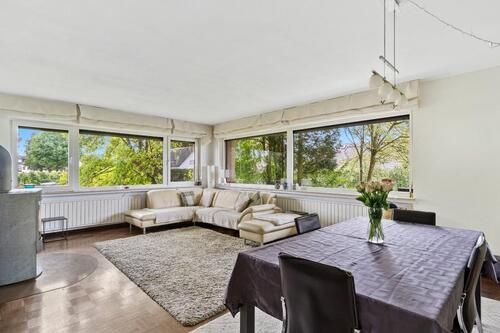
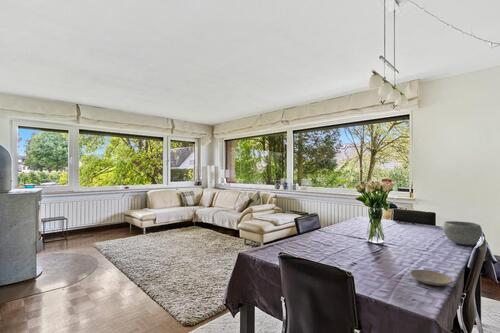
+ bowl [443,220,483,246]
+ plate [409,269,453,287]
